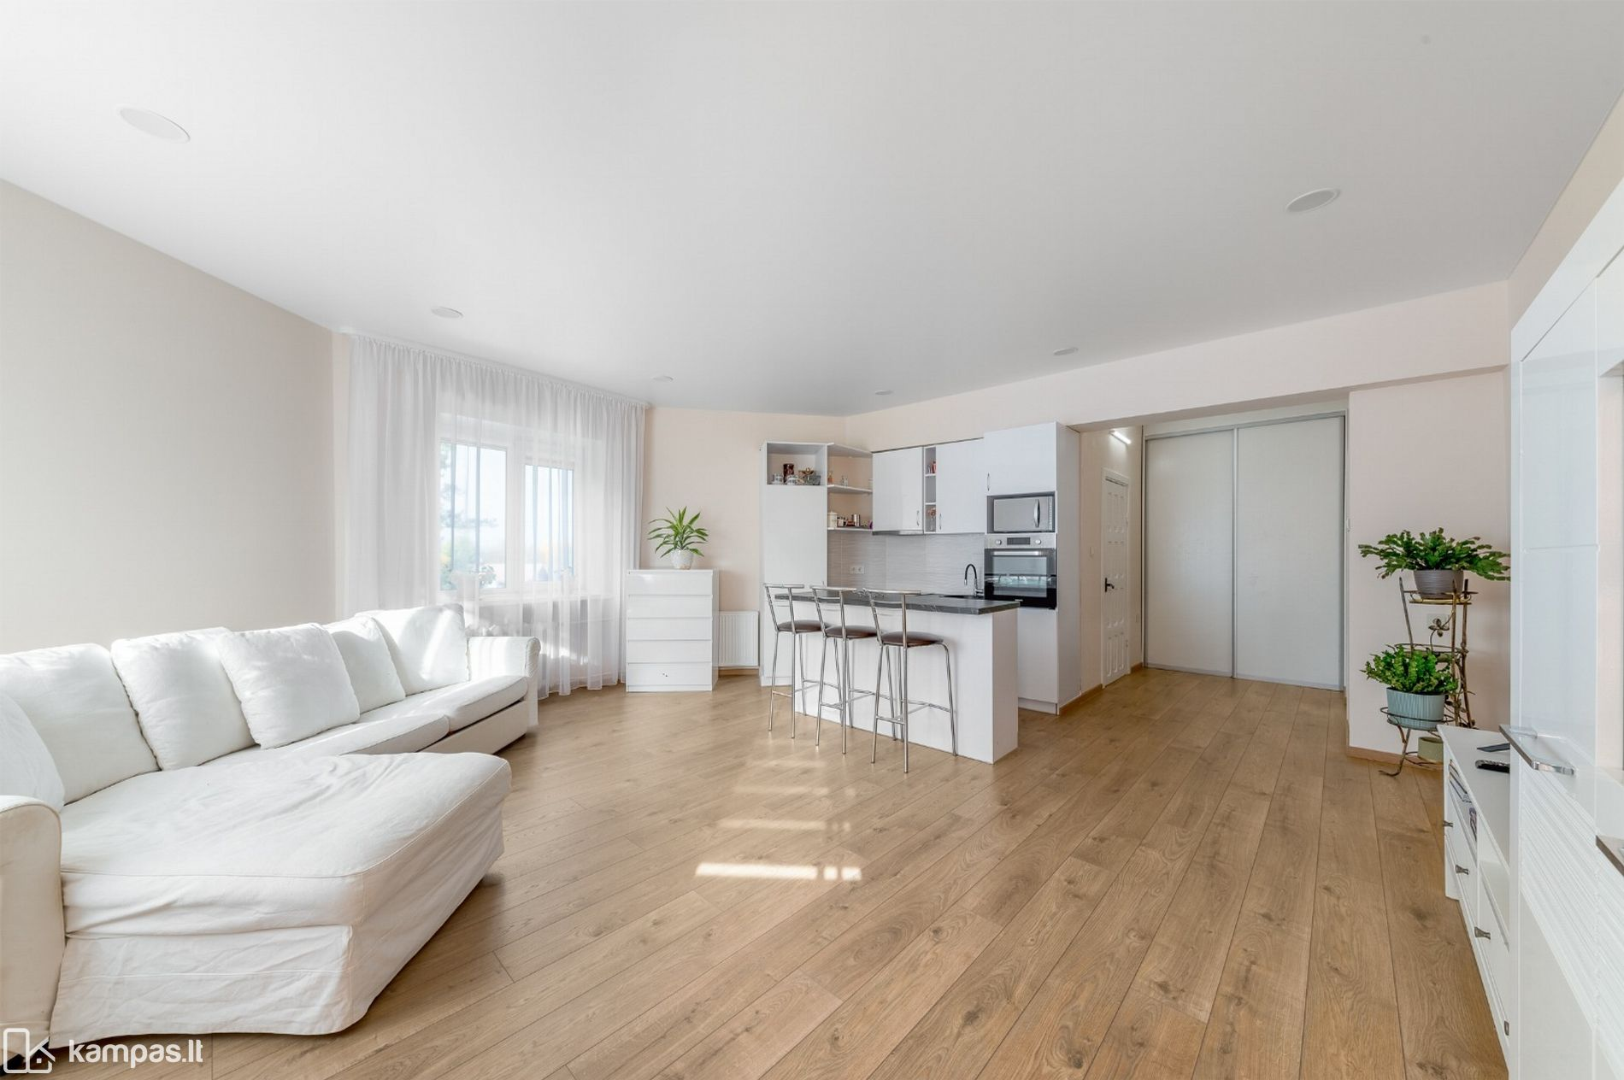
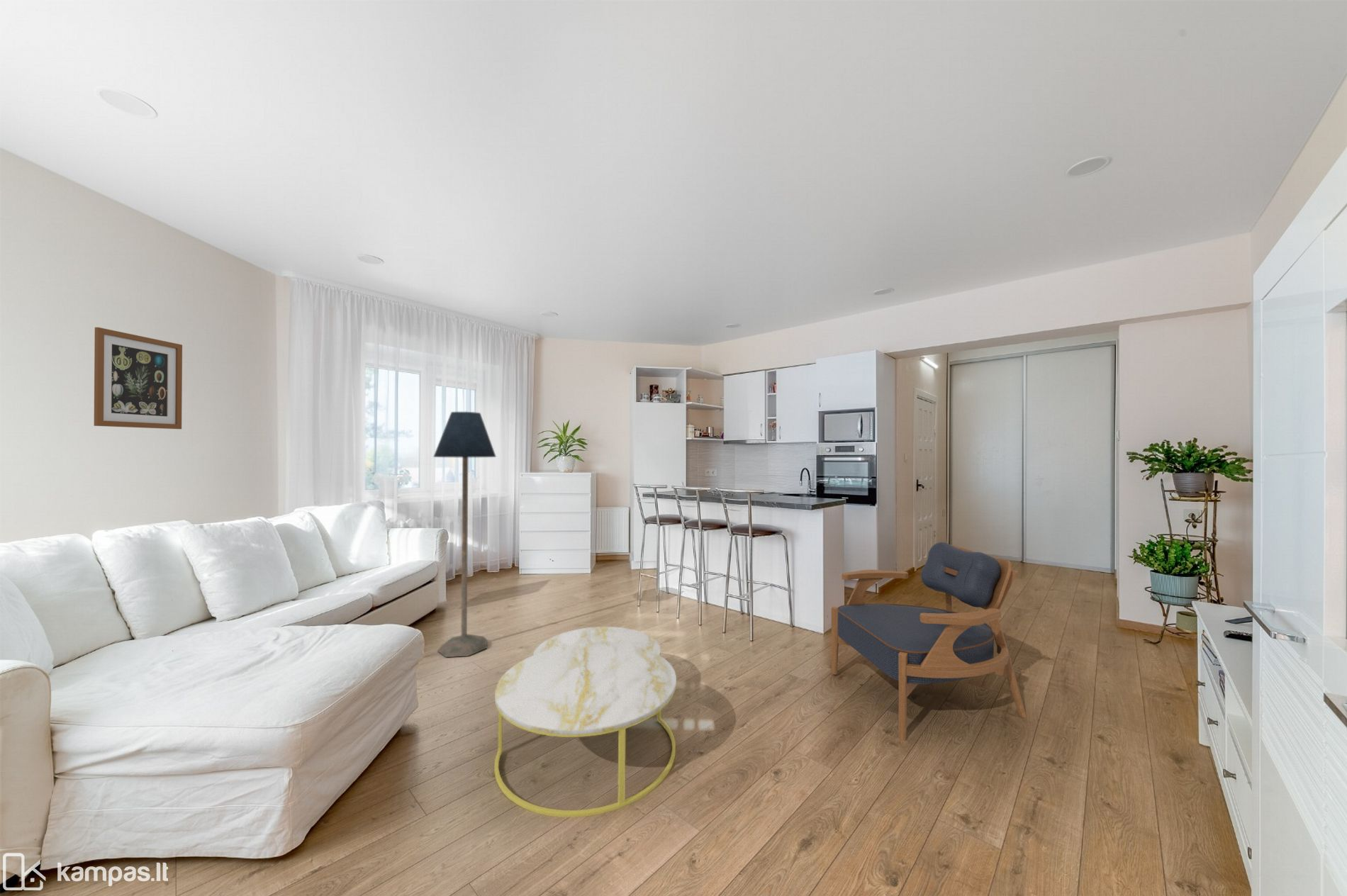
+ coffee table [494,626,677,818]
+ wall art [94,327,183,430]
+ floor lamp [432,410,497,658]
+ armchair [831,542,1027,741]
